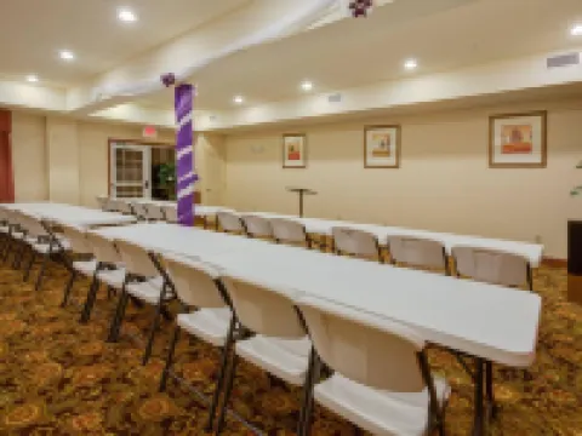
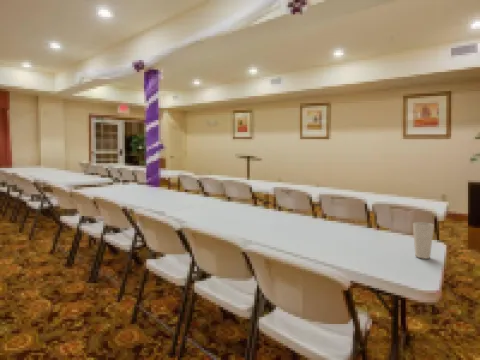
+ cup [412,221,435,260]
